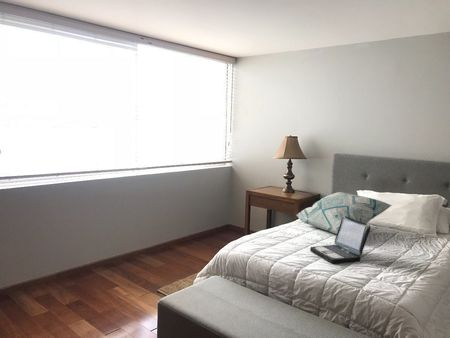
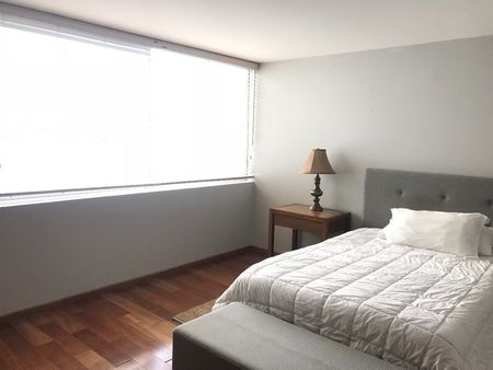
- laptop [309,216,372,265]
- decorative pillow [296,191,393,235]
